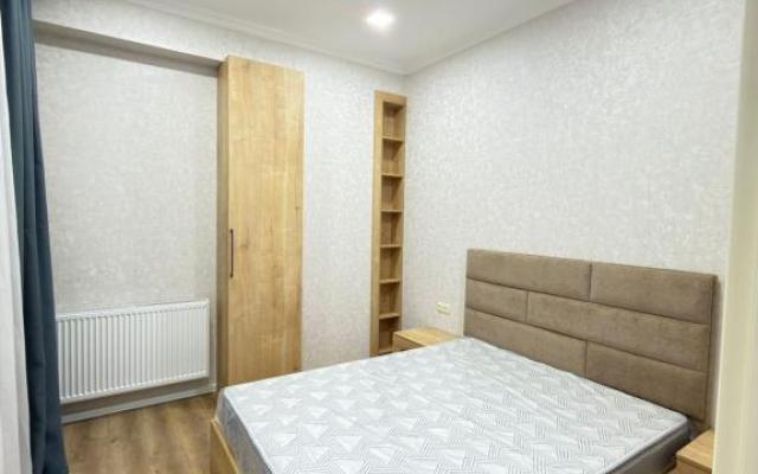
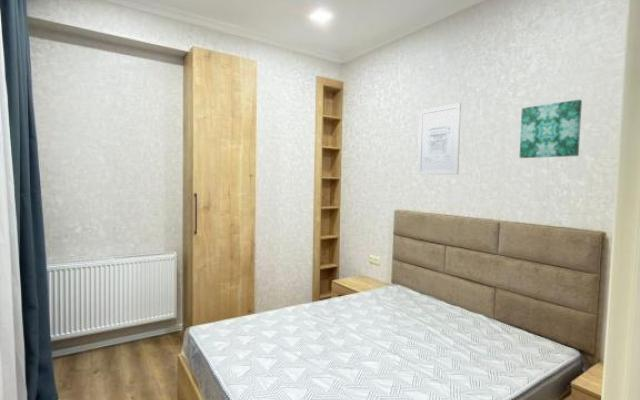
+ wall art [417,102,462,176]
+ wall art [519,99,583,159]
